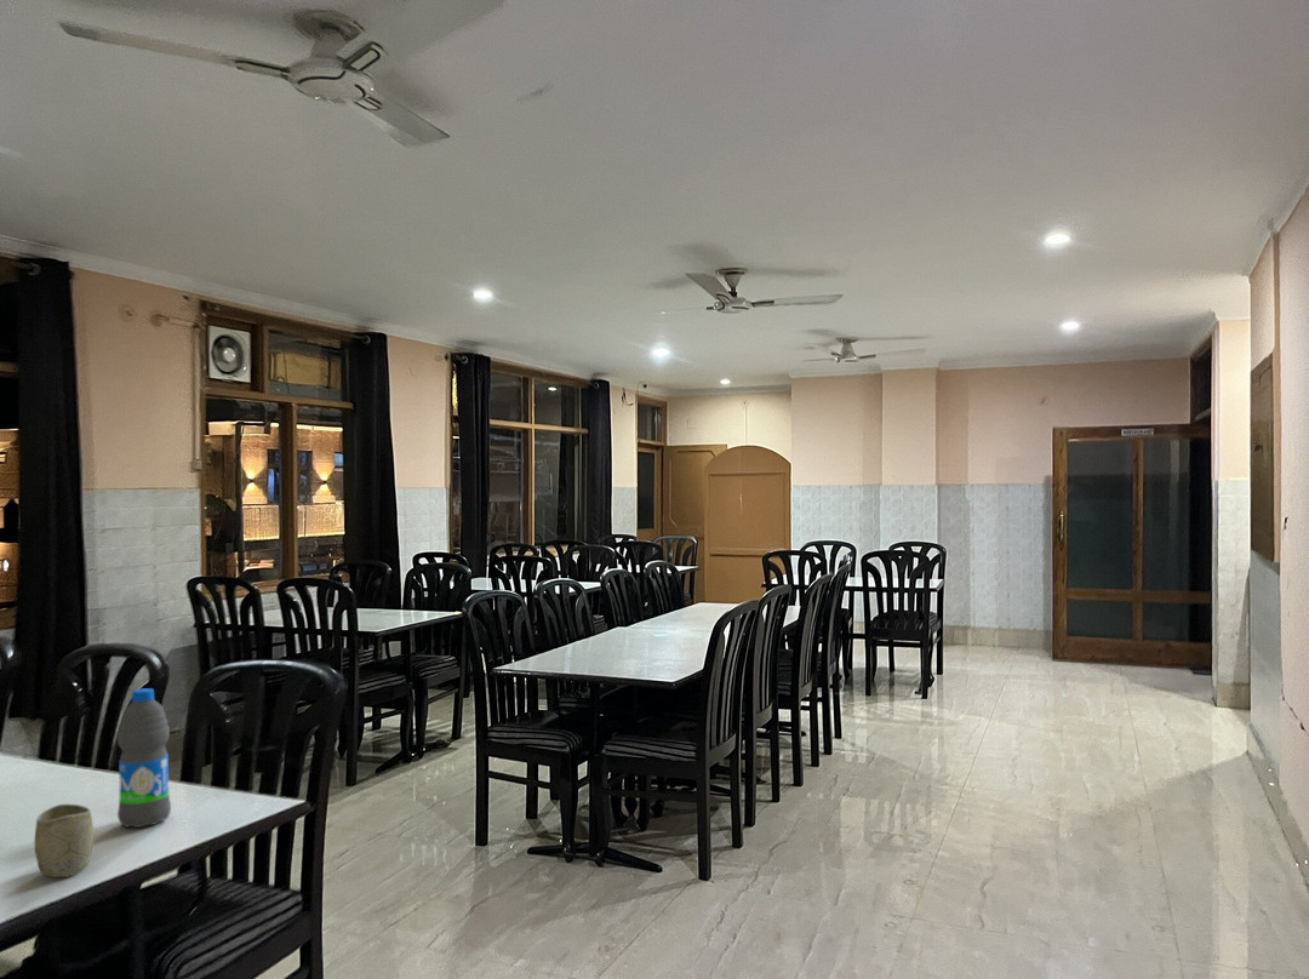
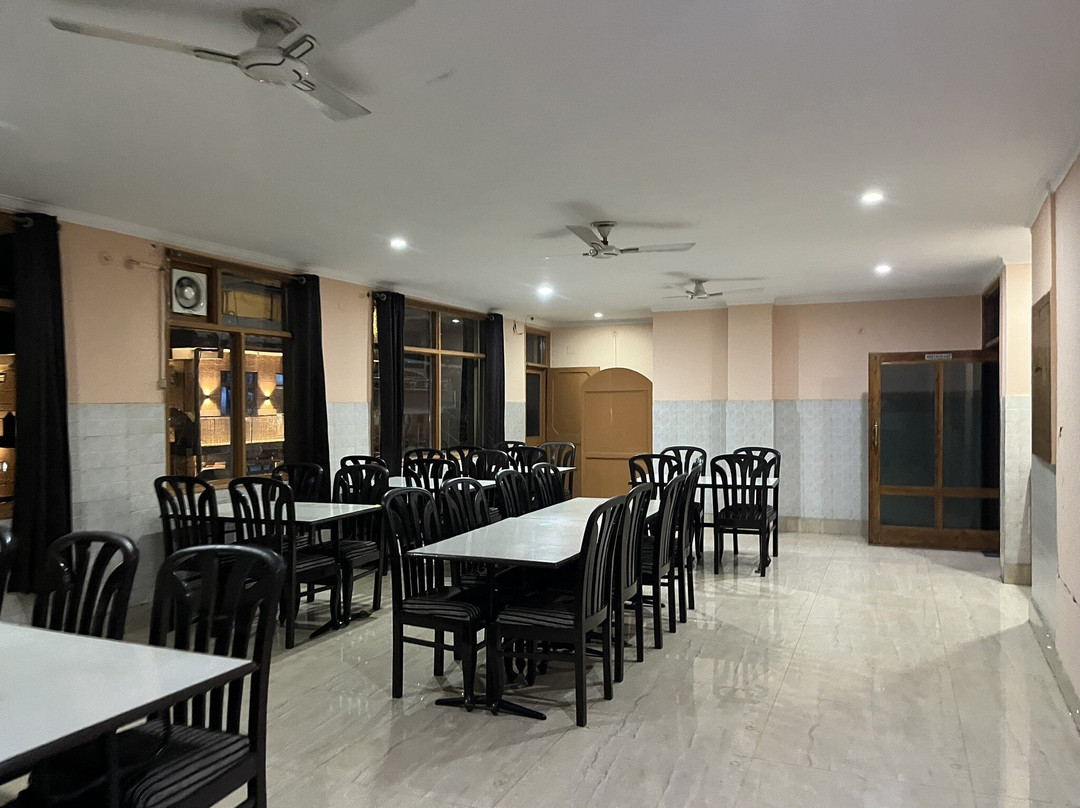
- water bottle [116,687,172,829]
- cup [33,803,95,878]
